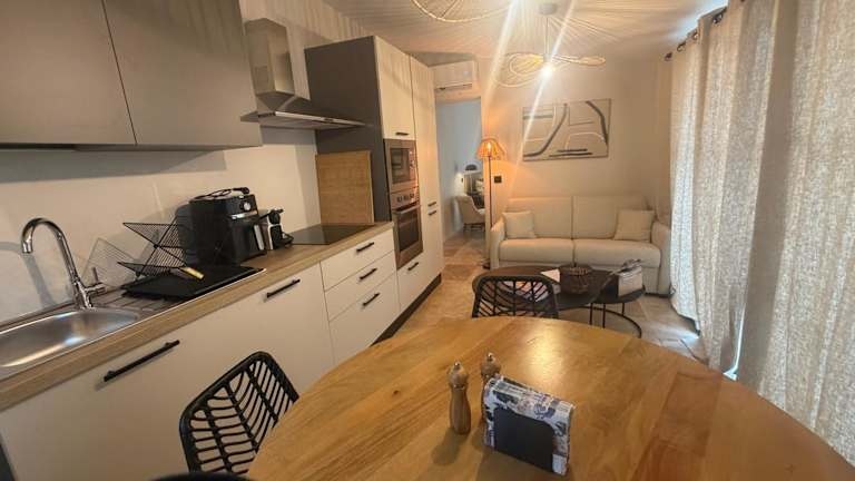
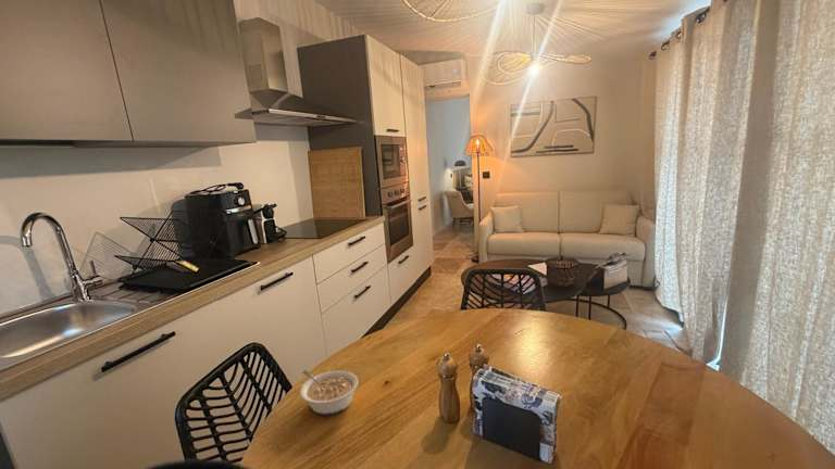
+ legume [299,369,359,416]
